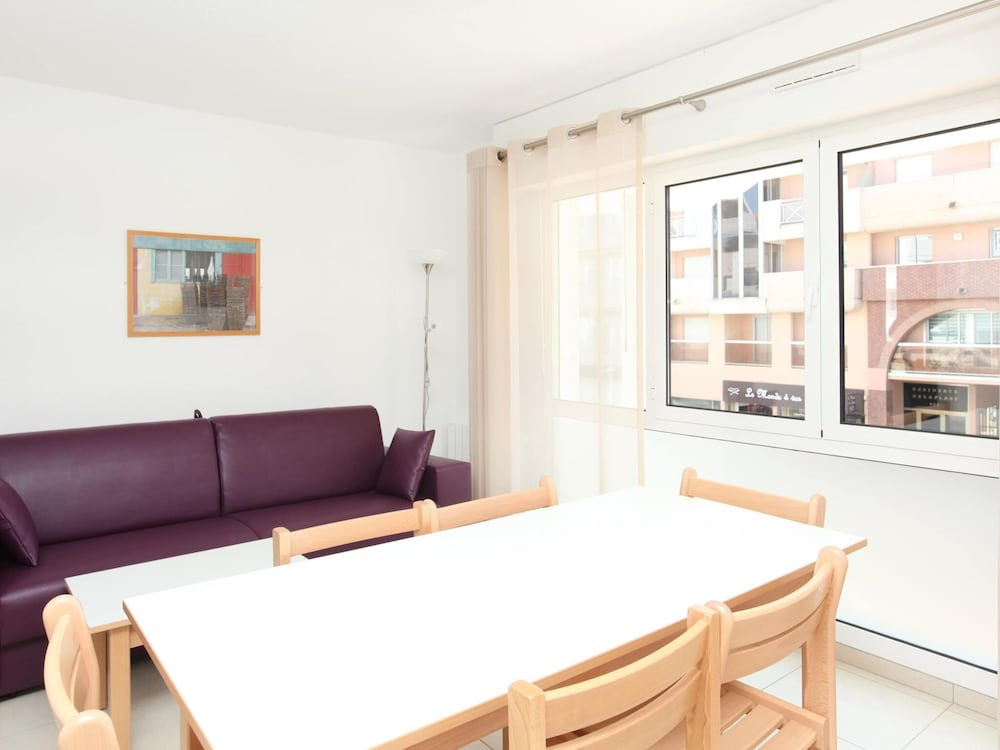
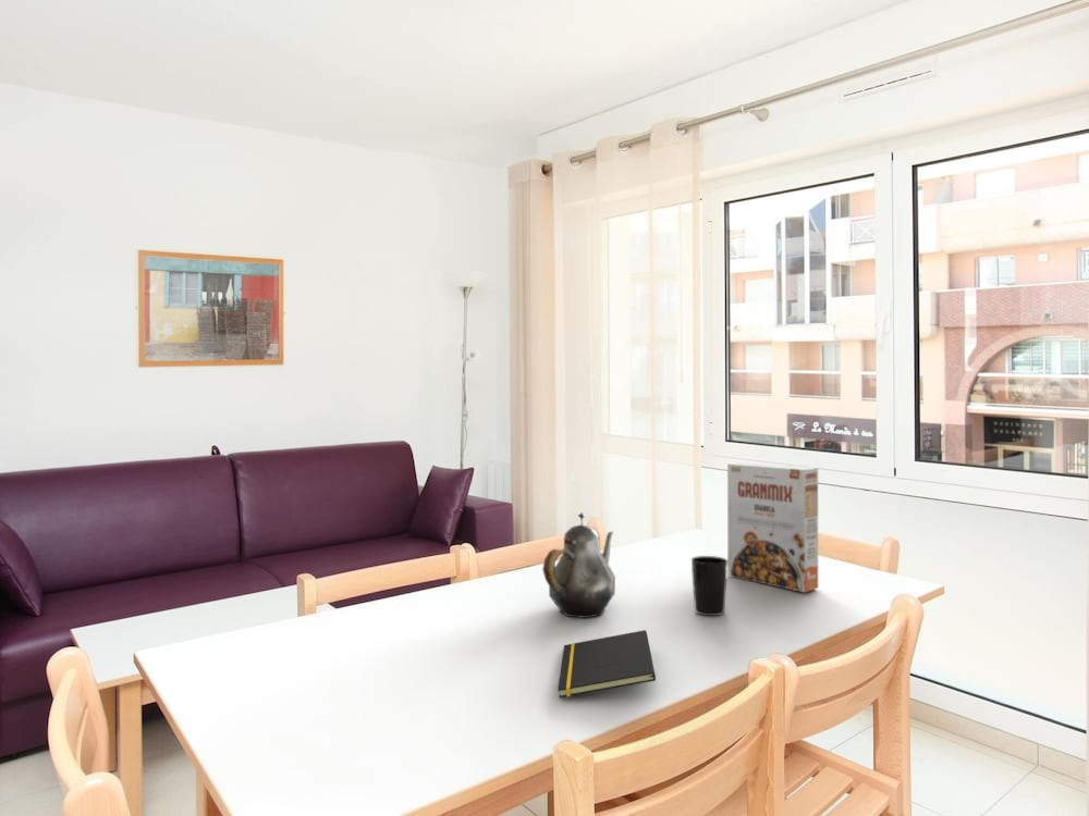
+ notepad [556,629,657,698]
+ teapot [541,511,616,619]
+ cereal box [726,461,819,593]
+ cup [690,555,727,617]
